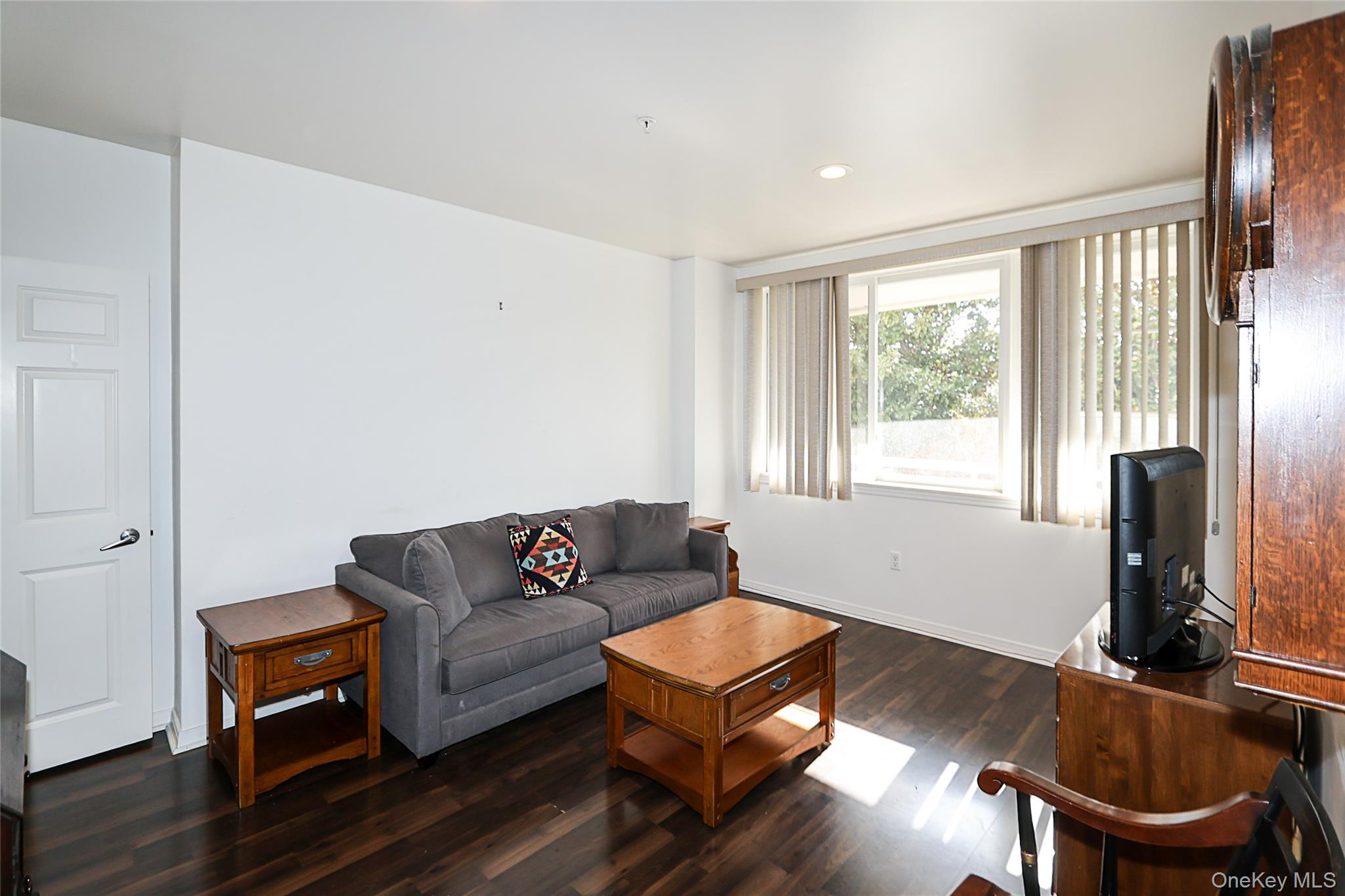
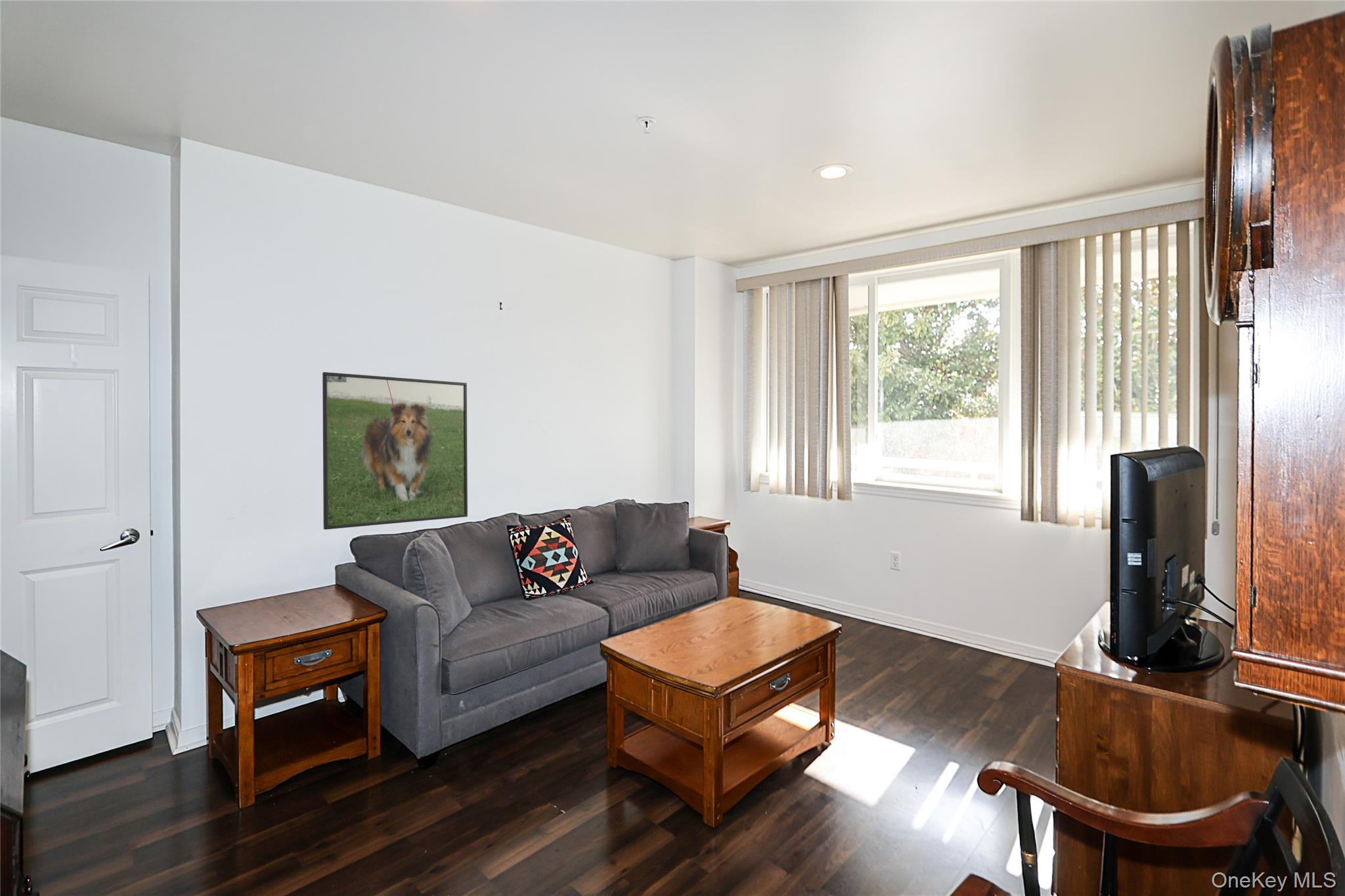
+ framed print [322,372,468,530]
